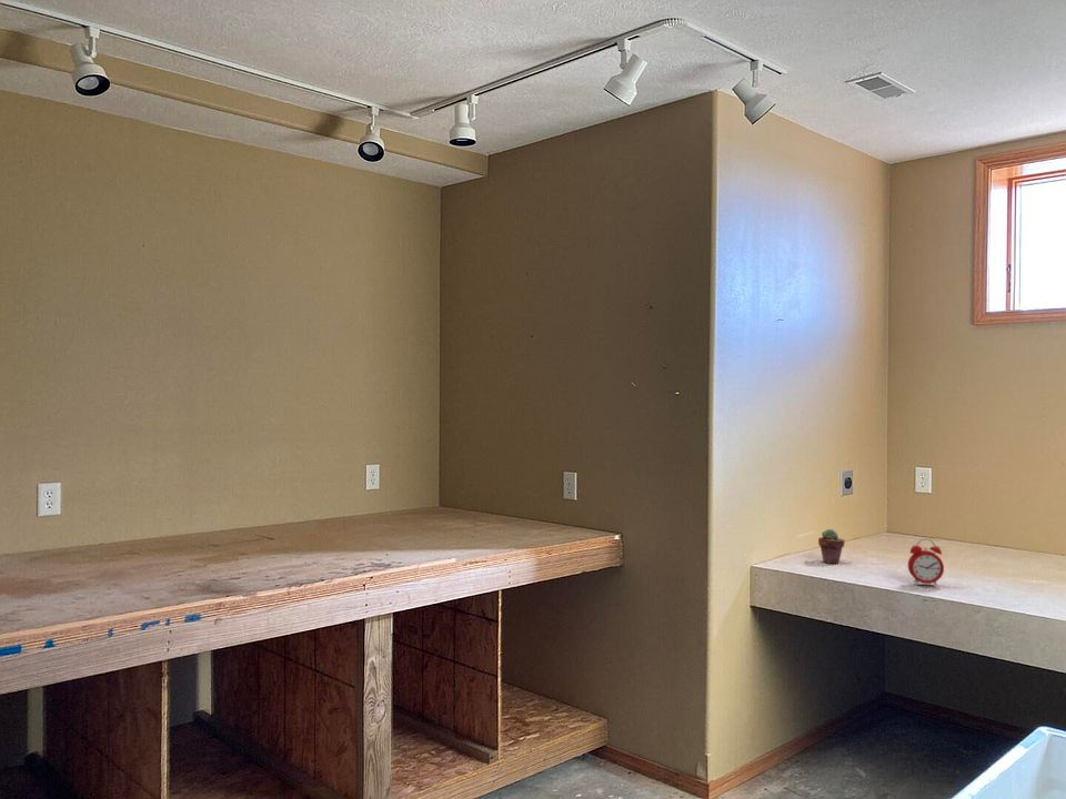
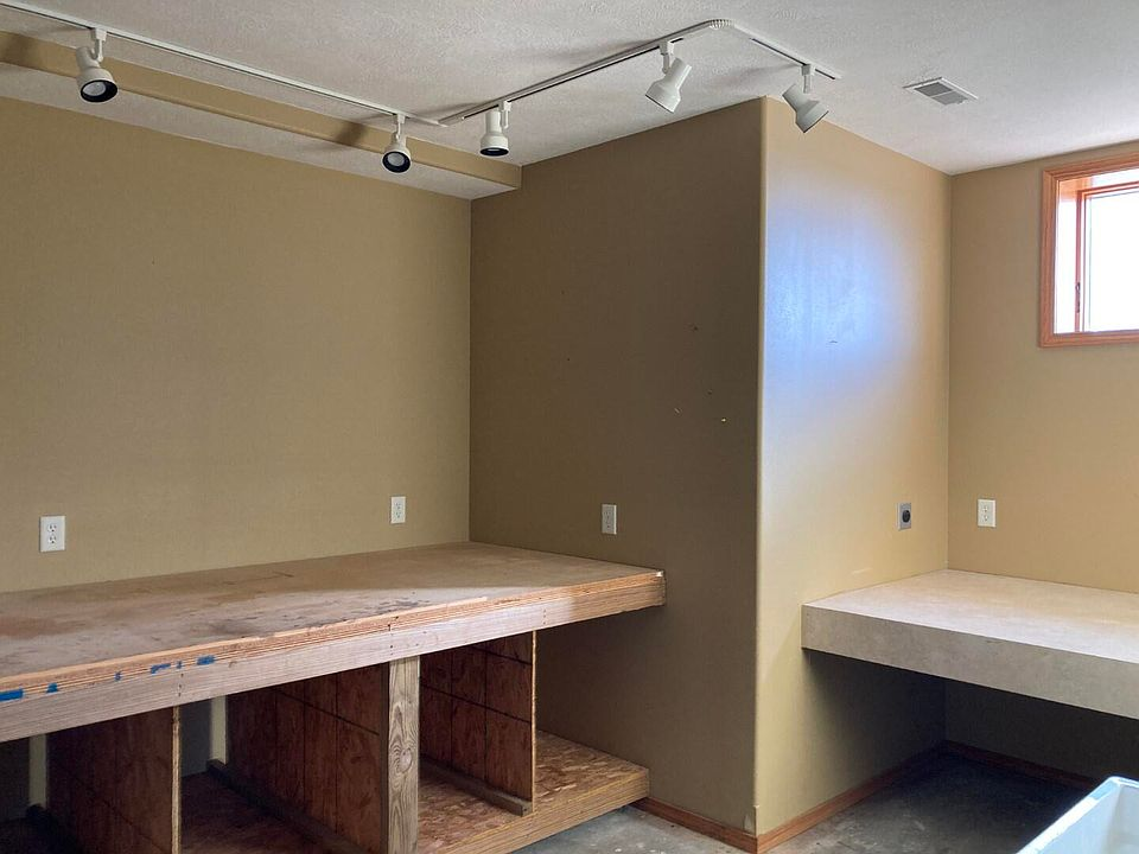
- alarm clock [907,537,945,587]
- potted succulent [817,528,845,565]
